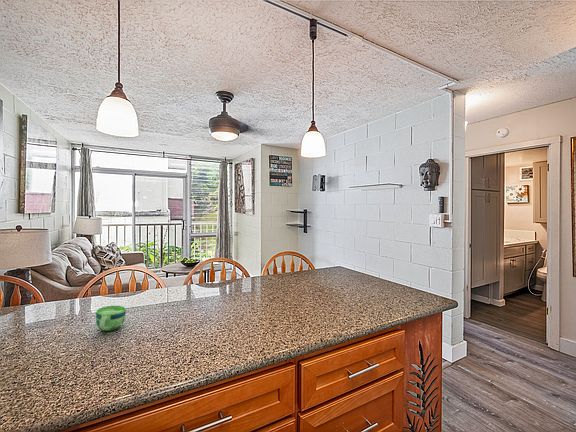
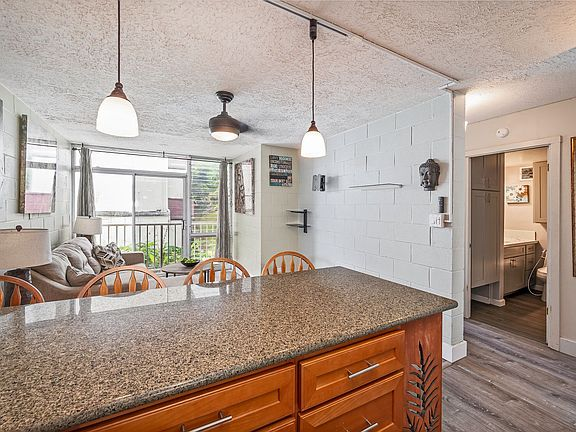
- cup [95,305,127,332]
